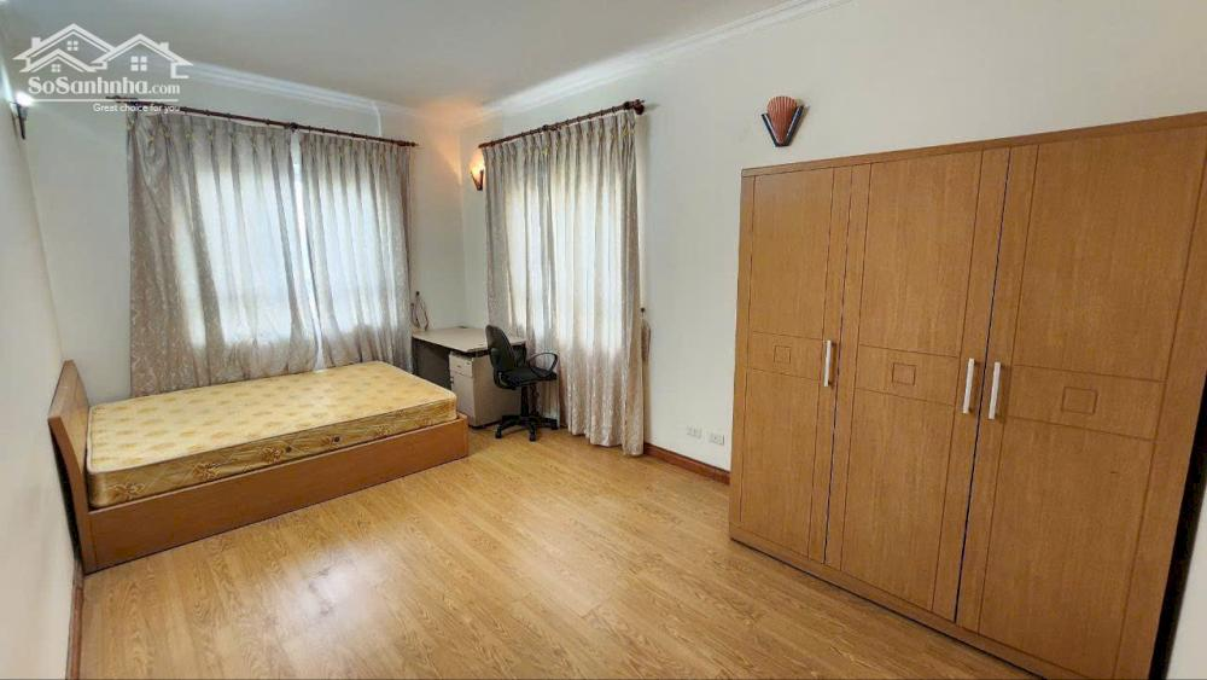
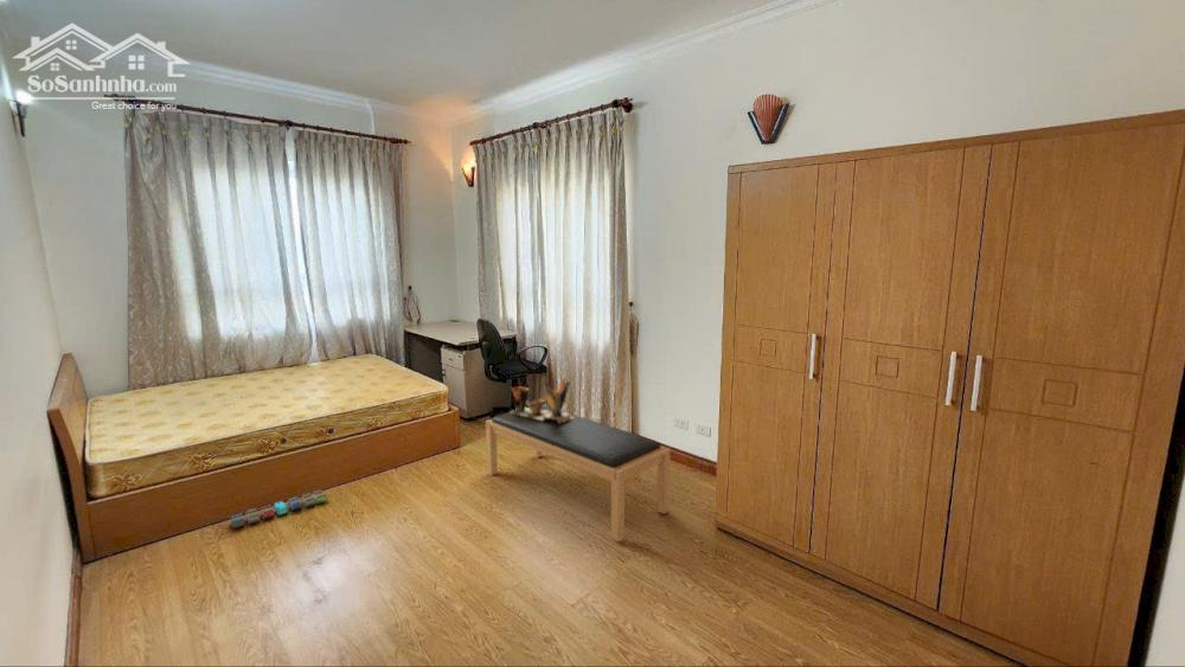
+ pottery [508,376,575,424]
+ toy train [229,489,327,530]
+ bench [485,405,672,543]
